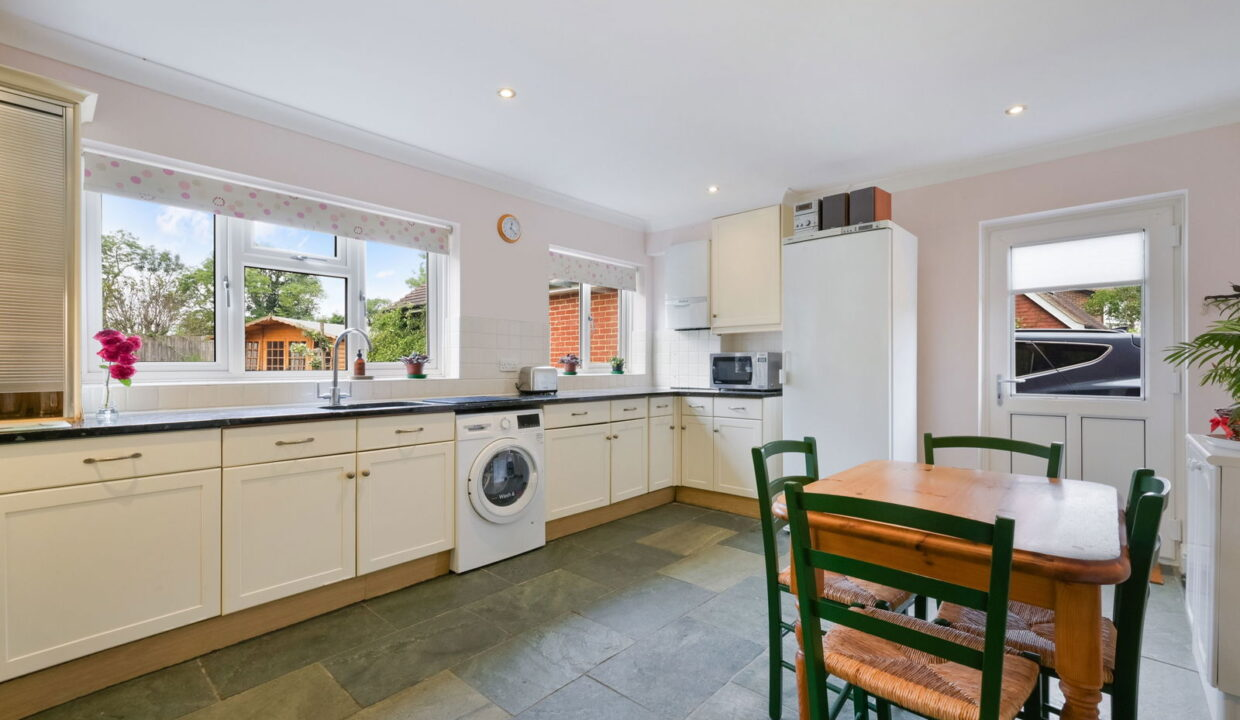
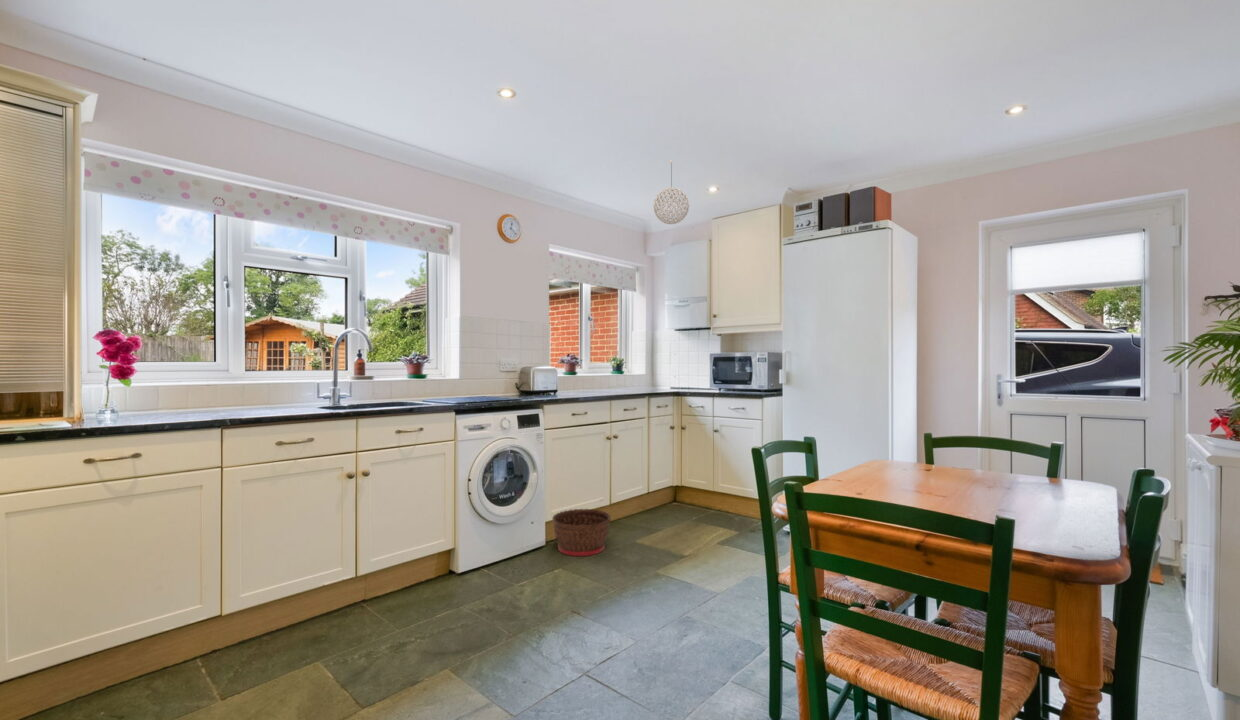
+ pendant light [653,159,690,225]
+ basket [551,508,612,557]
